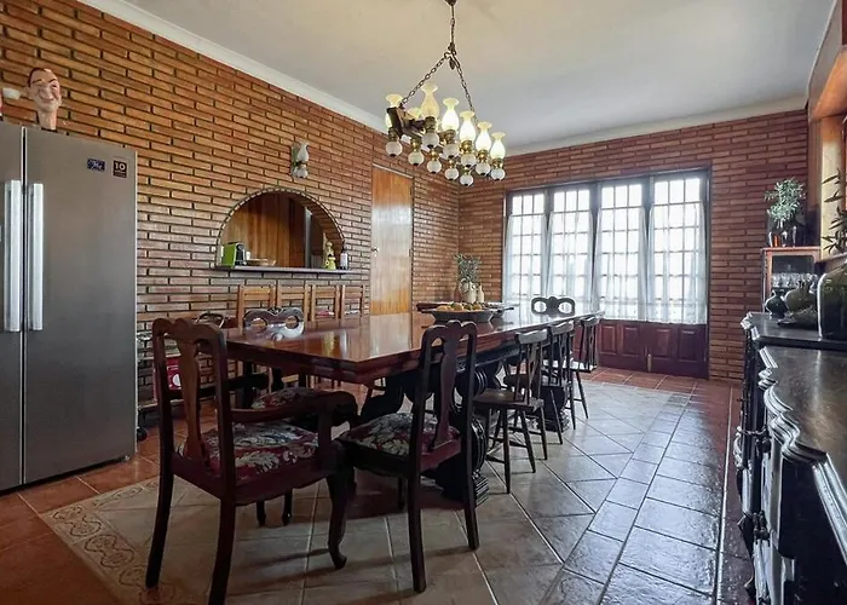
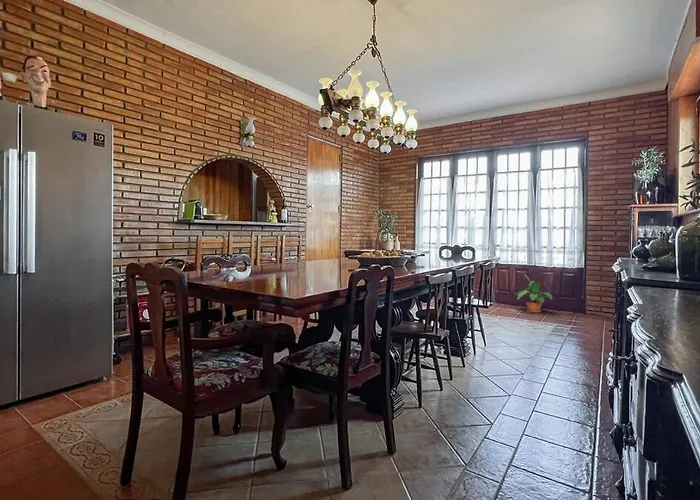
+ potted plant [515,273,554,313]
